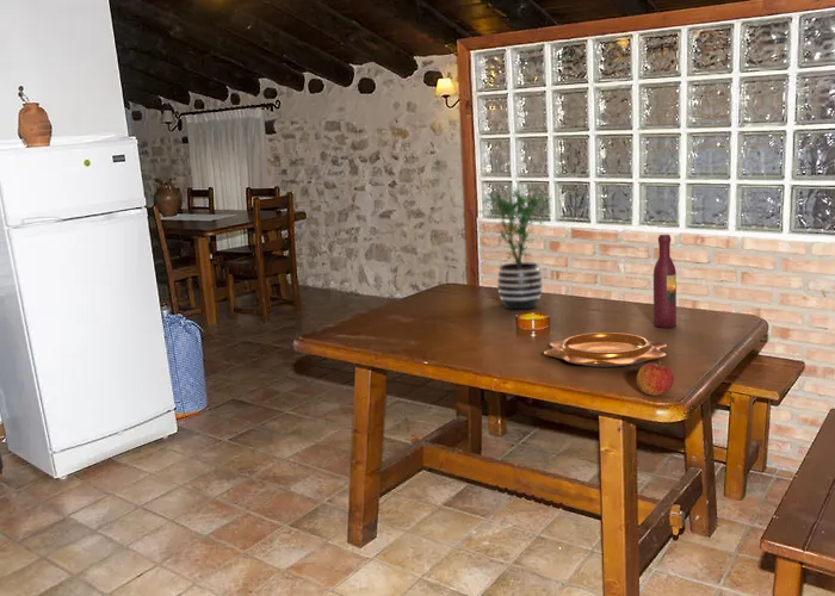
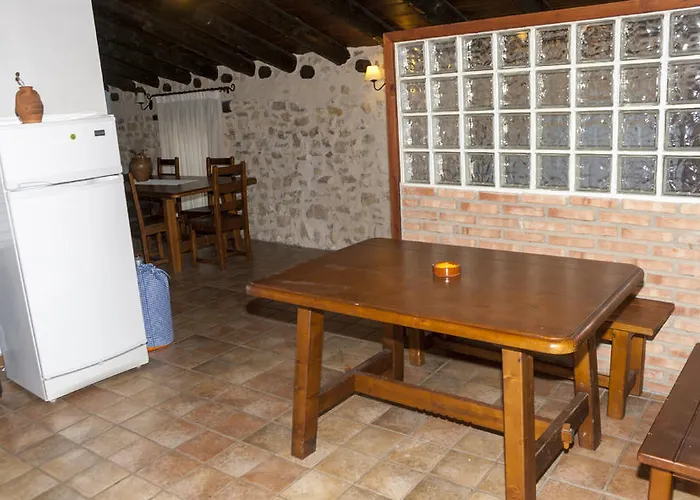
- potted plant [477,185,553,310]
- wine bottle [652,234,678,329]
- apple [636,360,675,397]
- decorative bowl [543,331,668,368]
